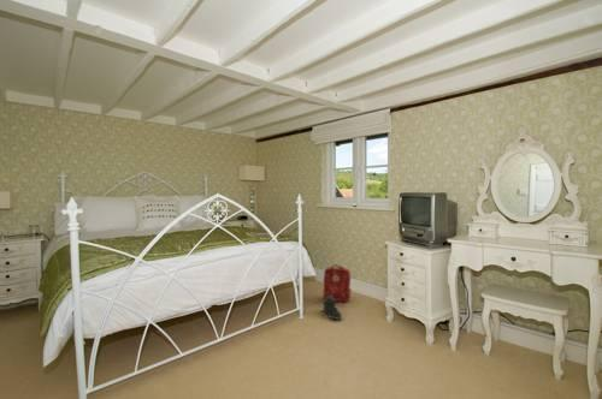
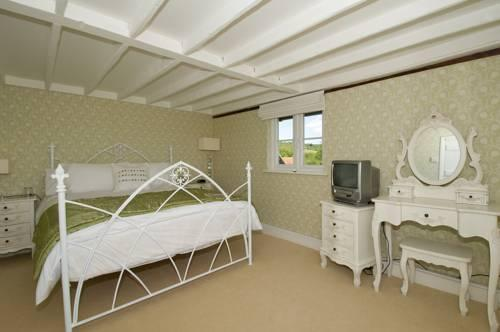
- backpack [321,263,353,303]
- sneaker [321,296,343,321]
